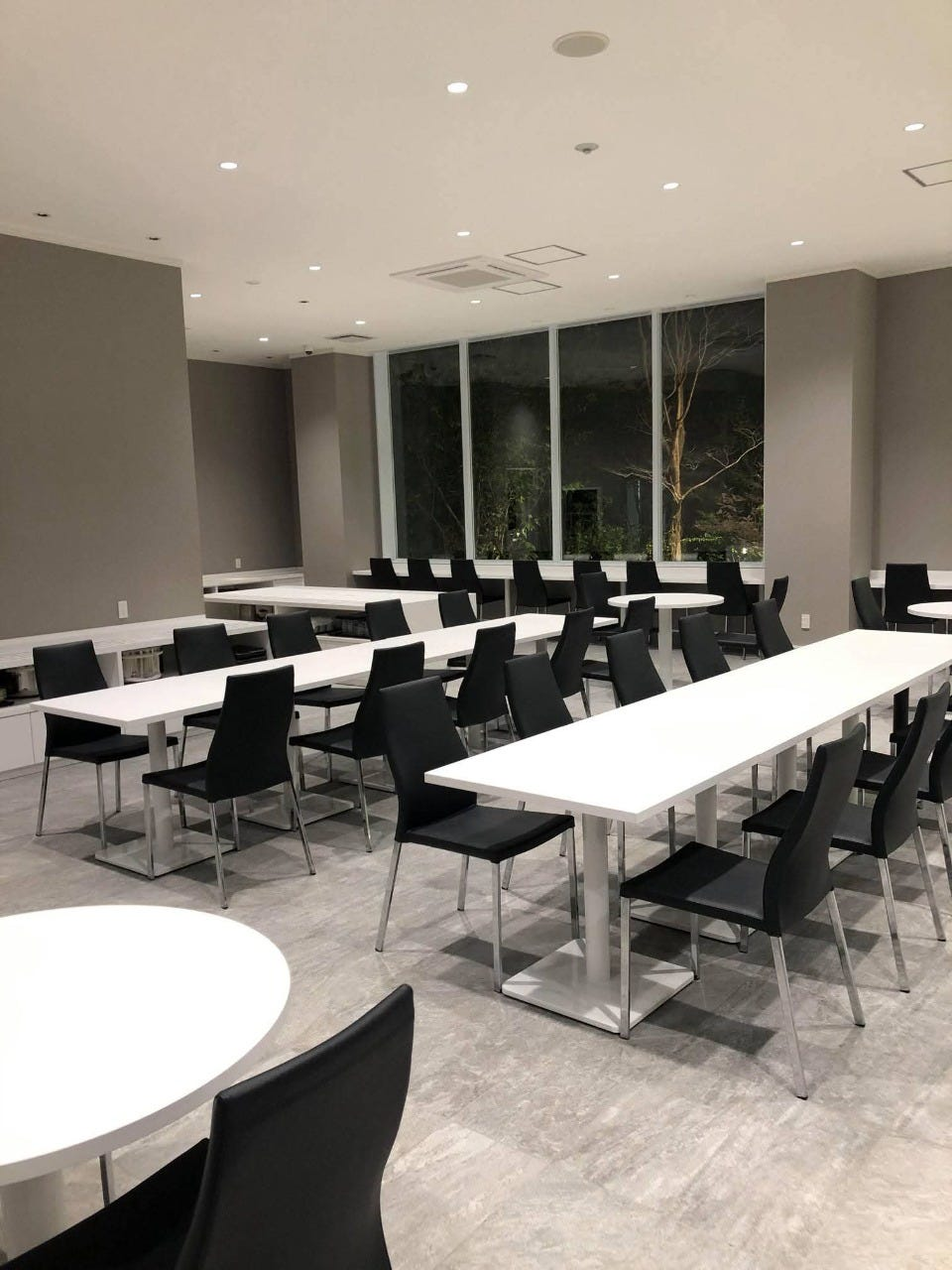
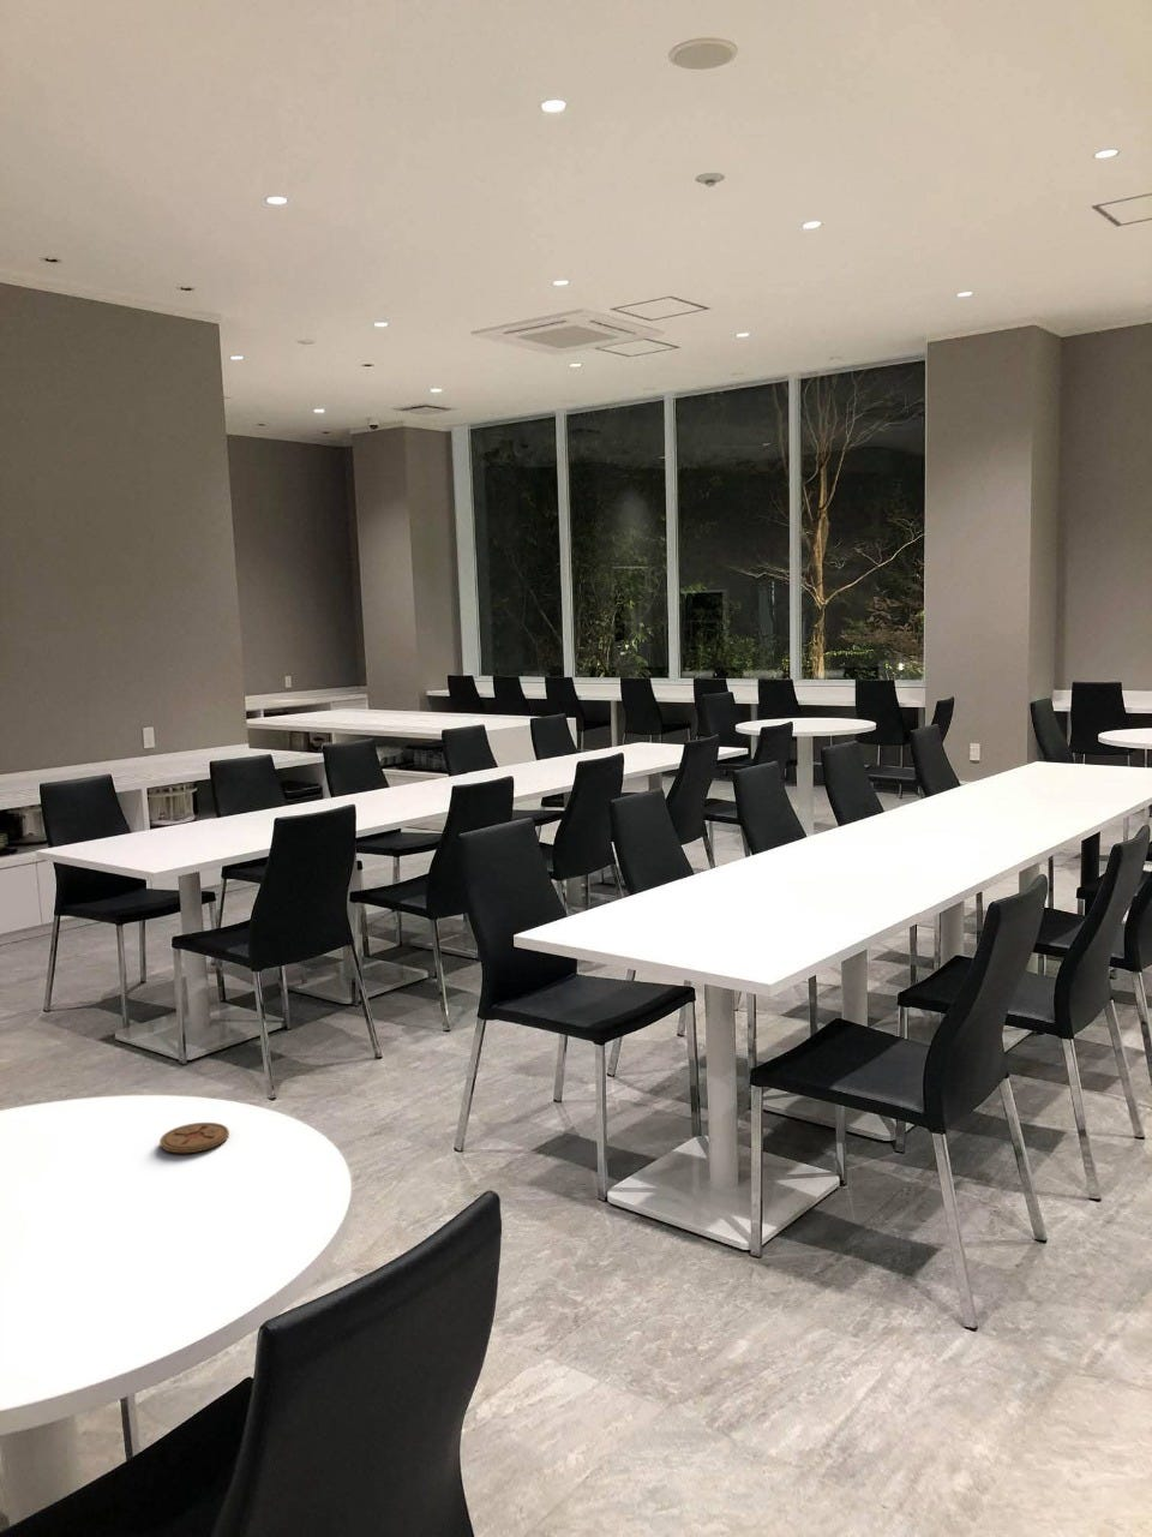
+ coaster [159,1122,230,1153]
